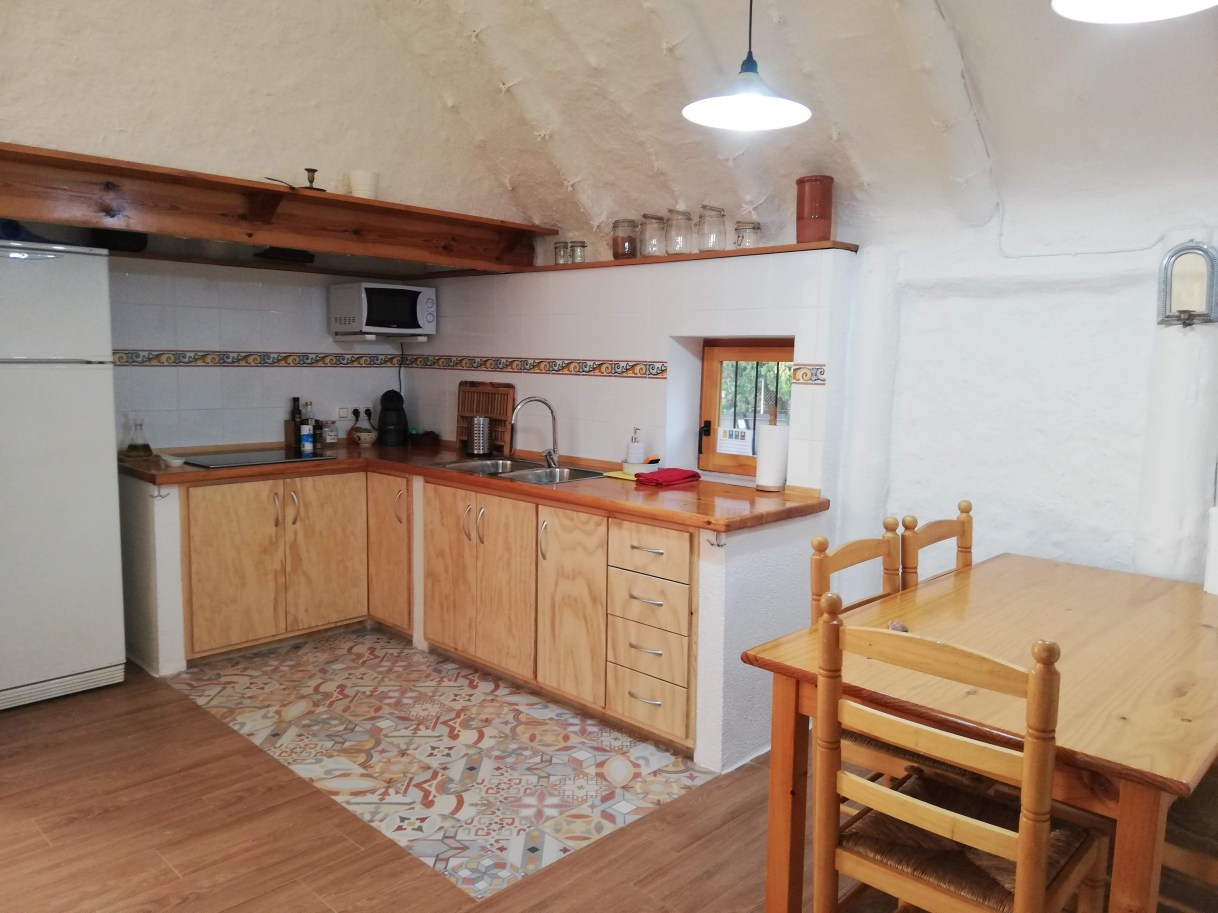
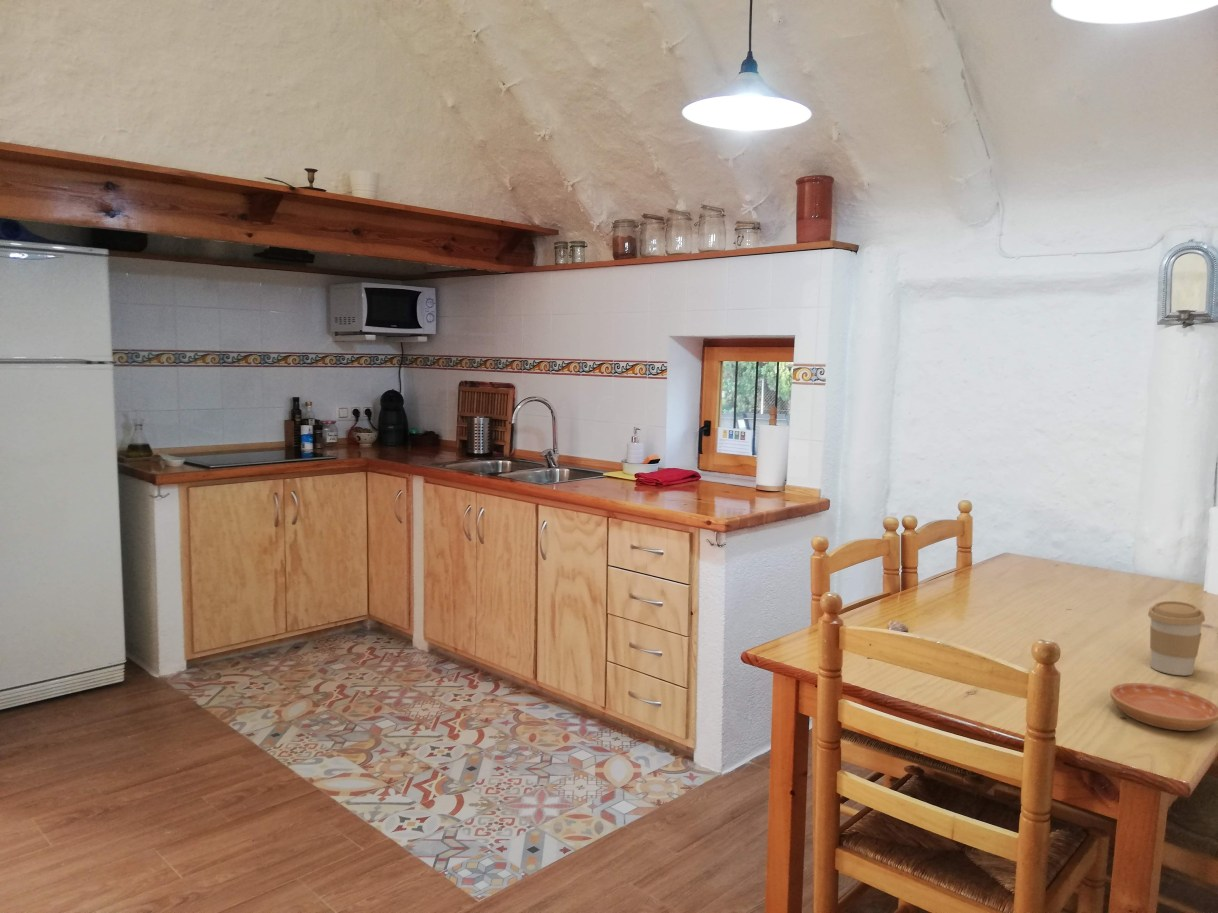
+ saucer [1109,682,1218,732]
+ coffee cup [1147,600,1206,676]
